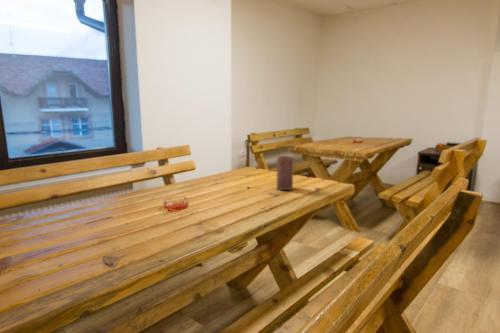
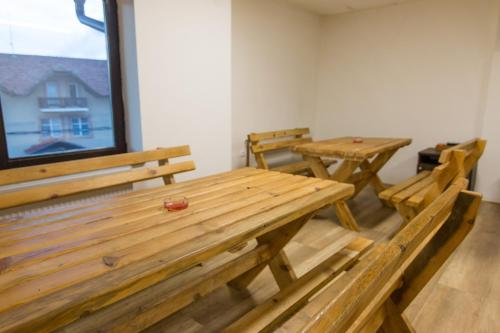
- candle [276,155,294,191]
